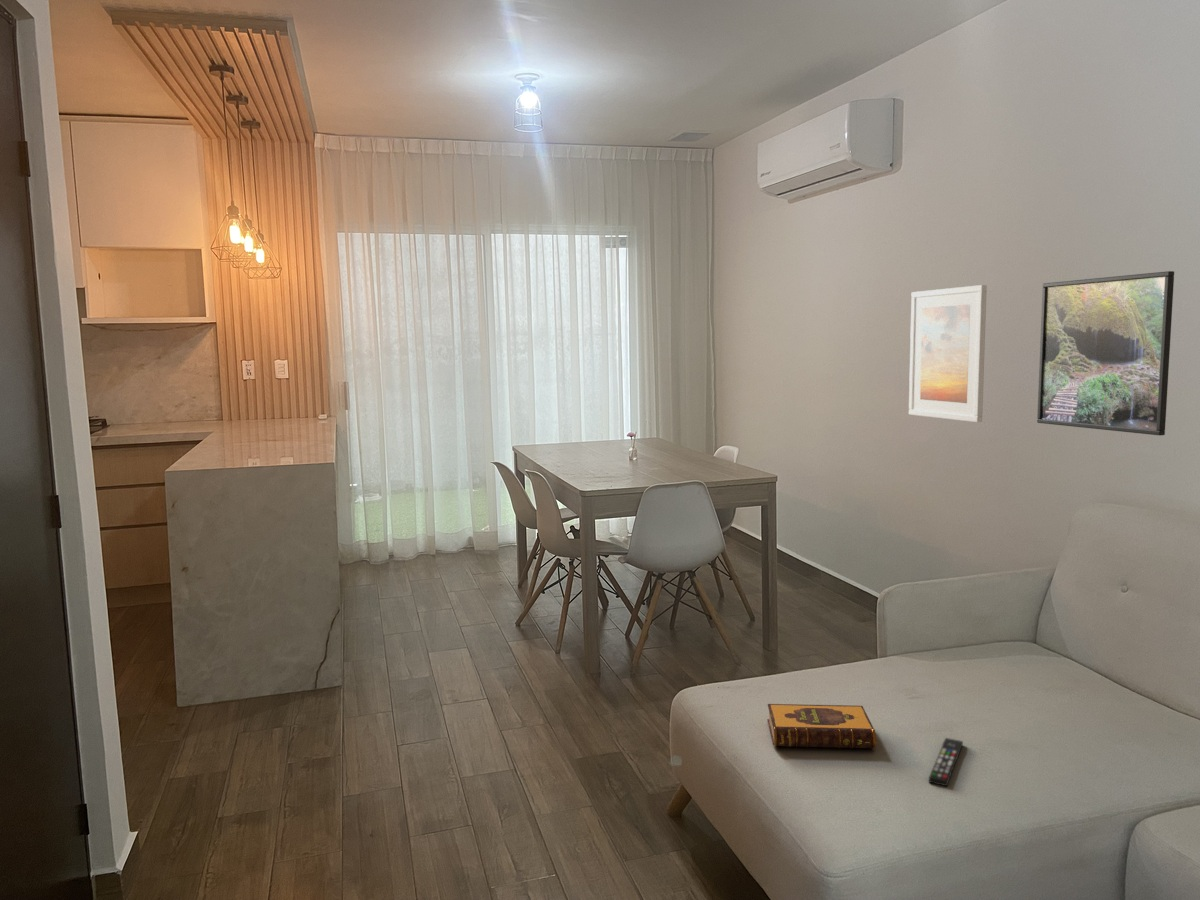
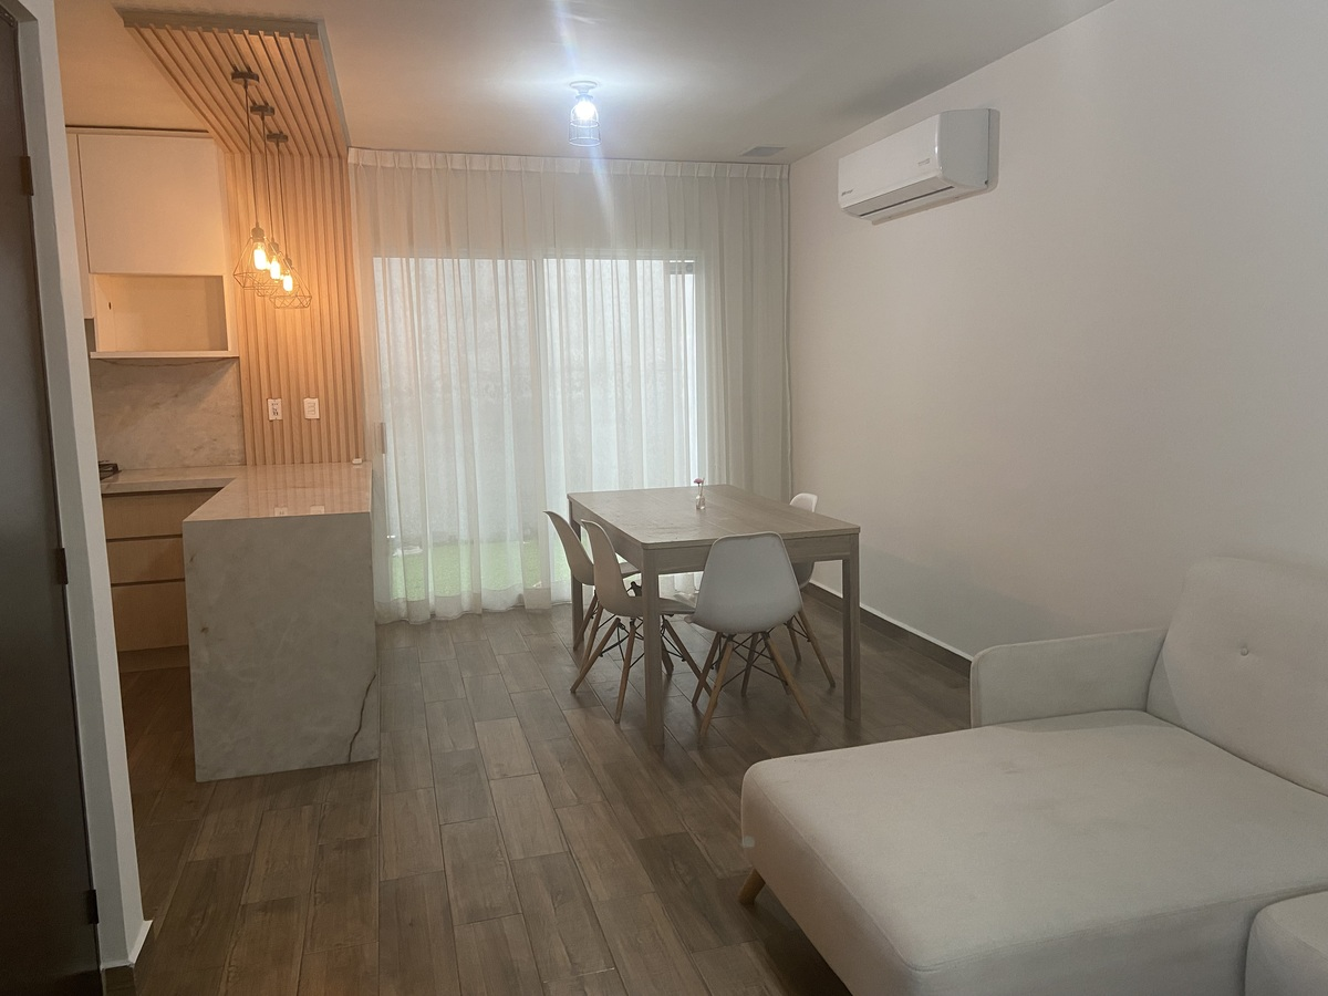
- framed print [1036,270,1175,436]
- hardback book [766,703,877,750]
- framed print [908,284,988,423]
- remote control [928,737,964,787]
